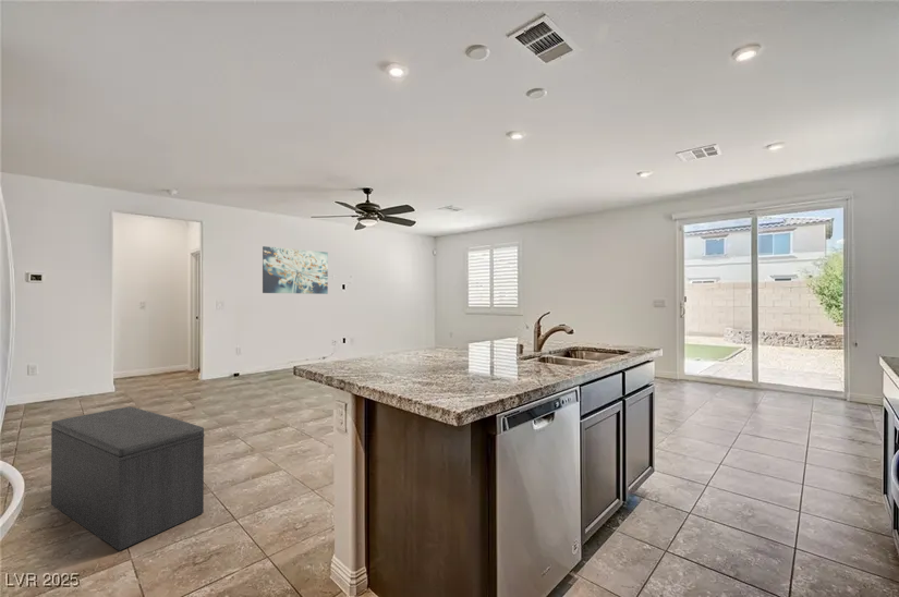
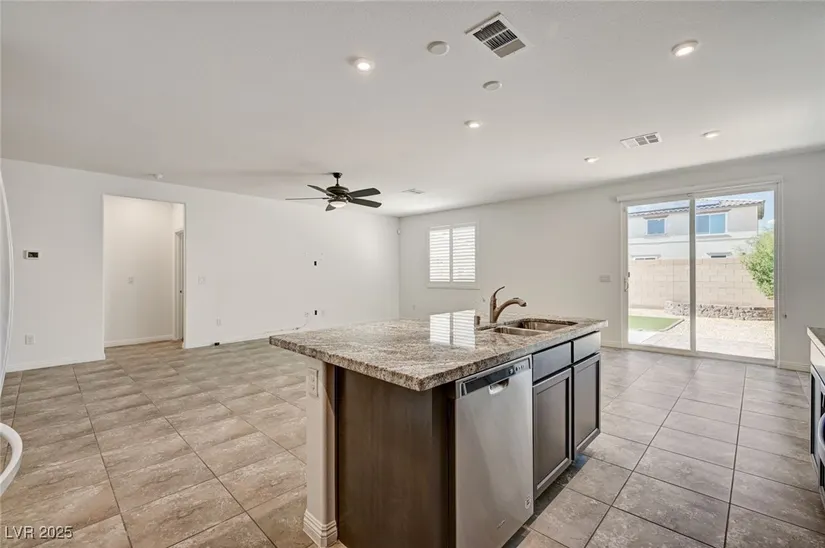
- wall art [262,245,329,295]
- bench [50,405,205,551]
